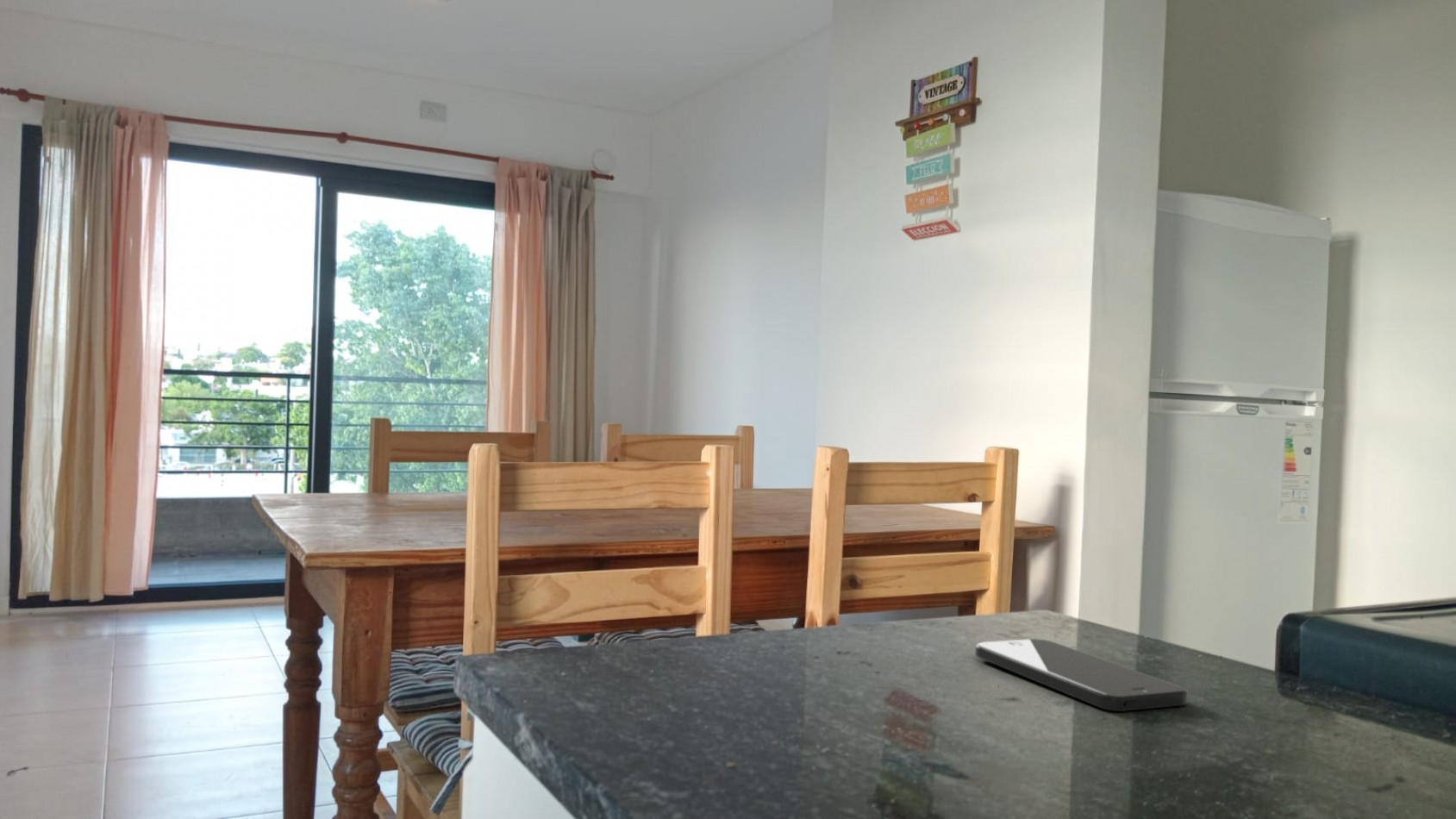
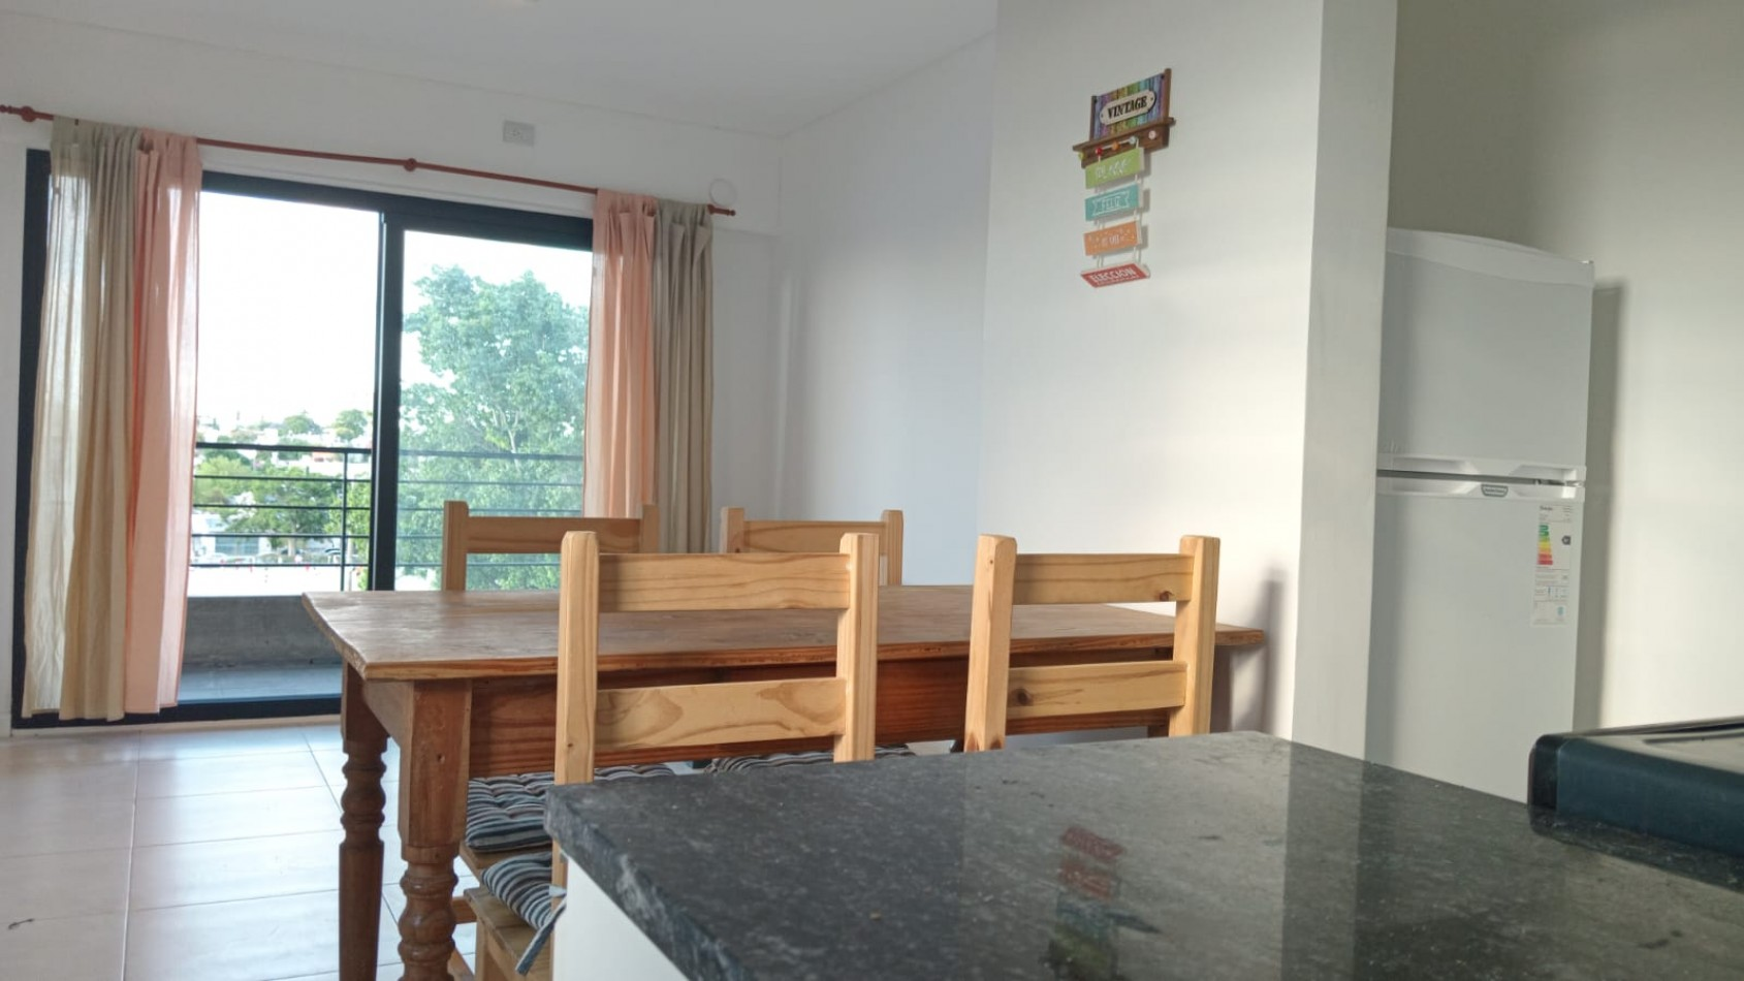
- smartphone [974,638,1189,712]
